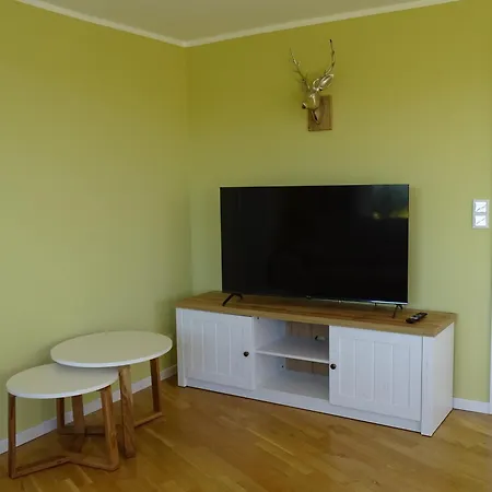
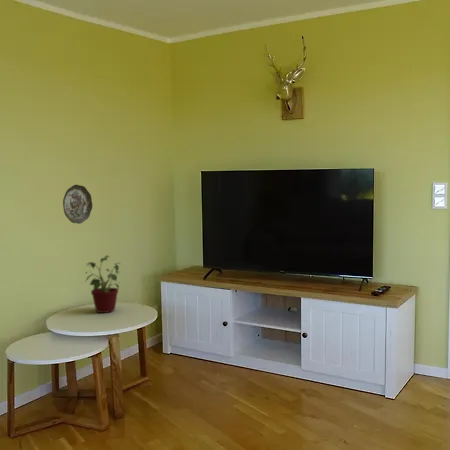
+ potted plant [84,254,122,314]
+ decorative plate [62,184,93,225]
